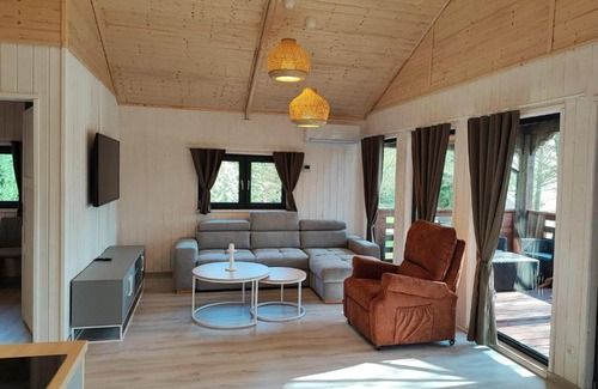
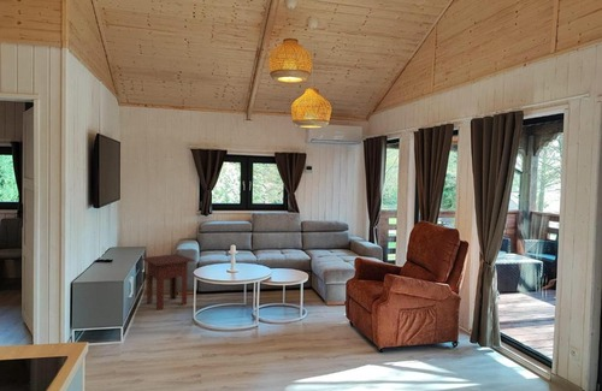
+ side table [140,253,196,310]
